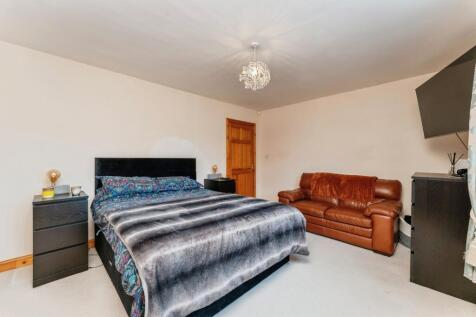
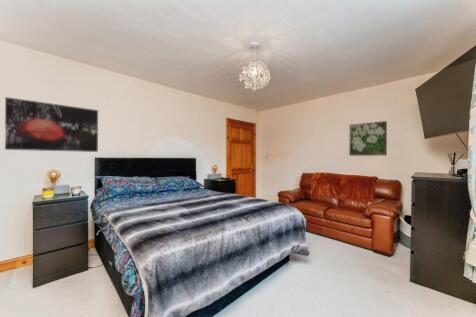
+ wall art [4,96,99,153]
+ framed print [348,120,388,157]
